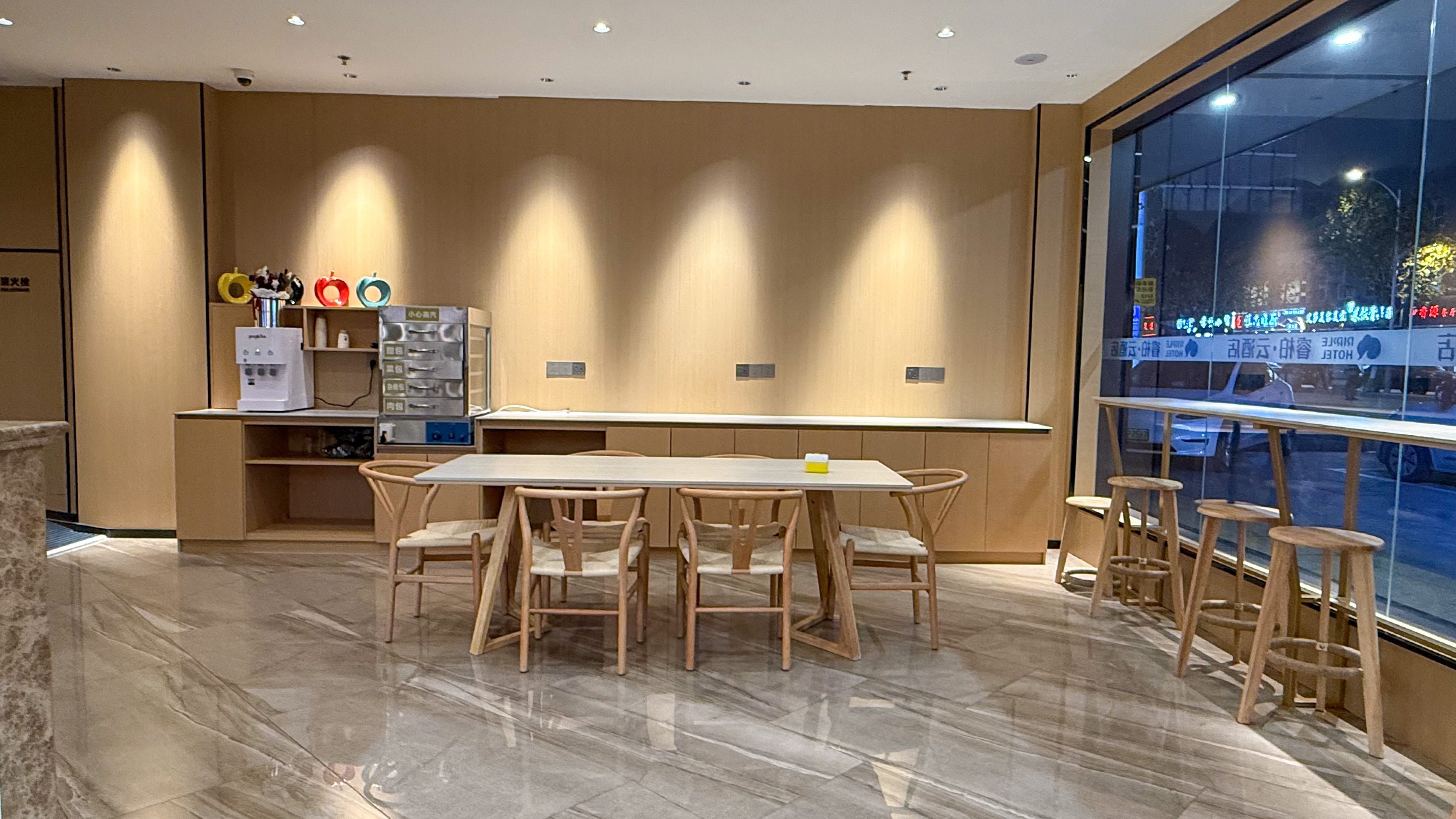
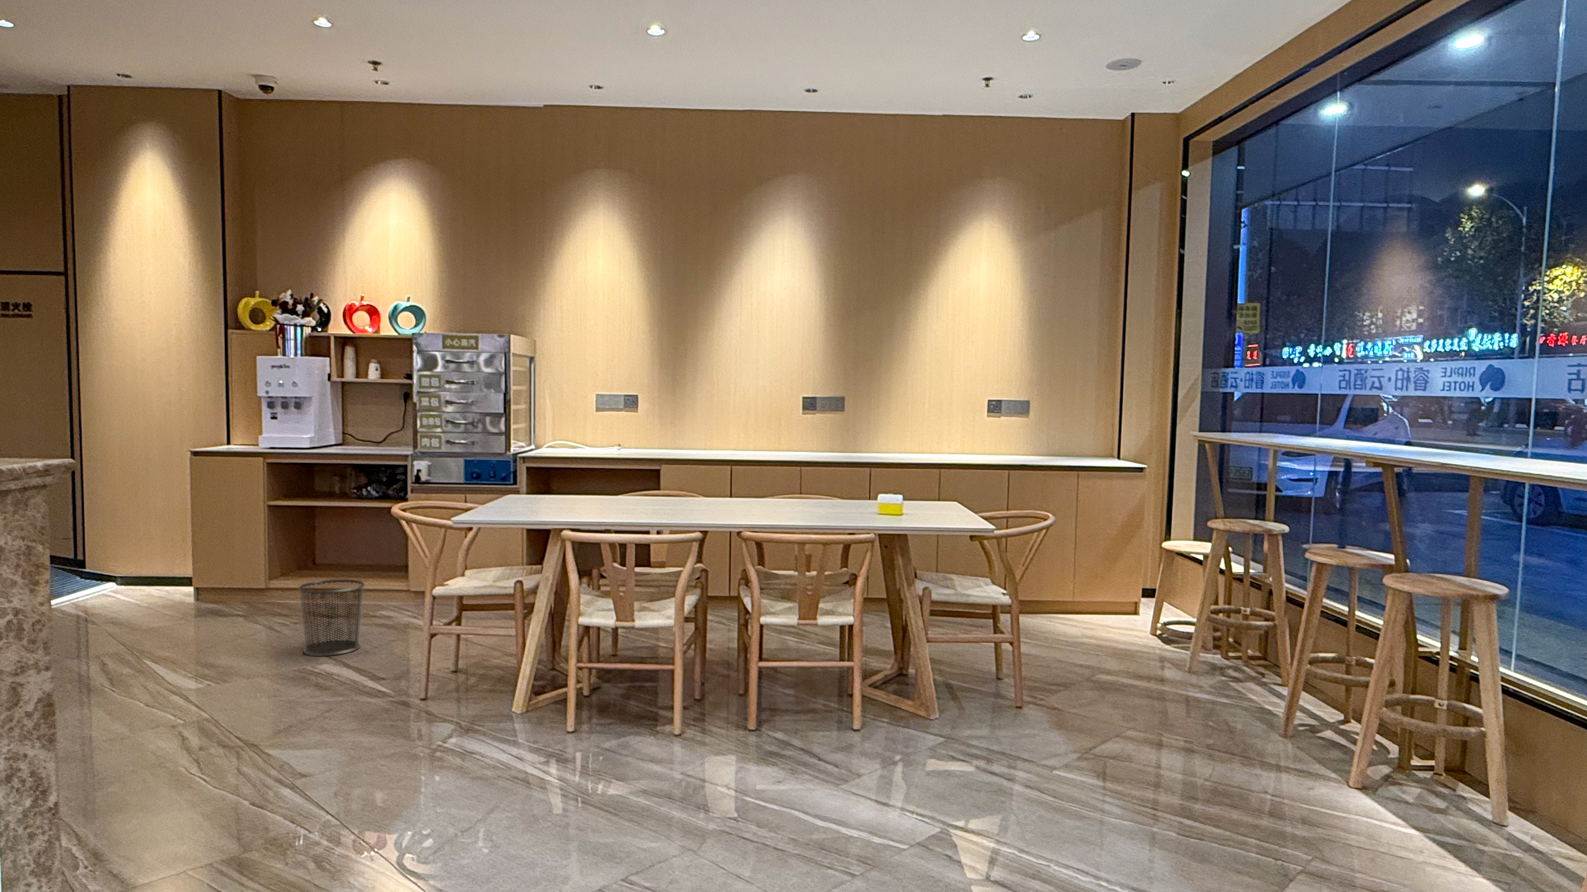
+ waste bin [298,579,365,657]
